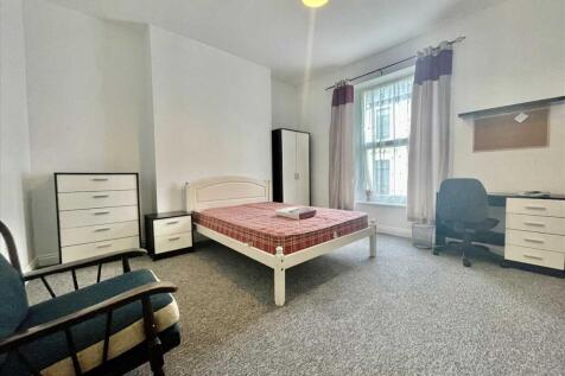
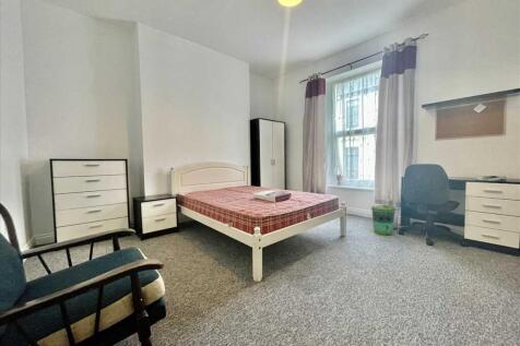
+ trash can [370,204,397,236]
